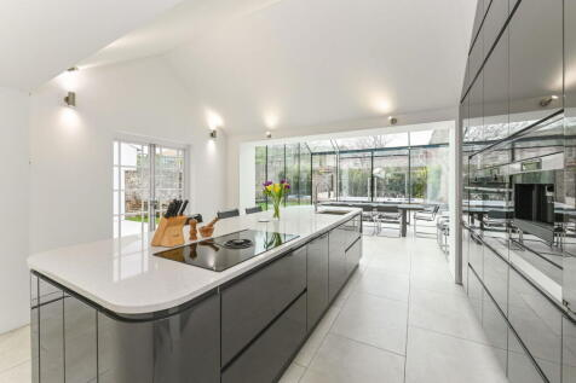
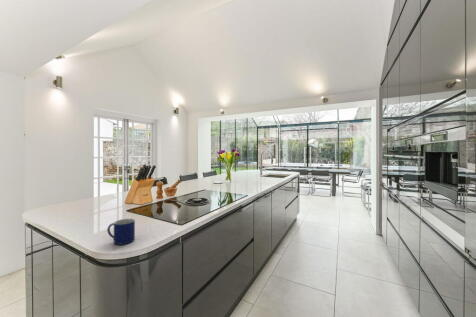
+ mug [106,218,136,246]
